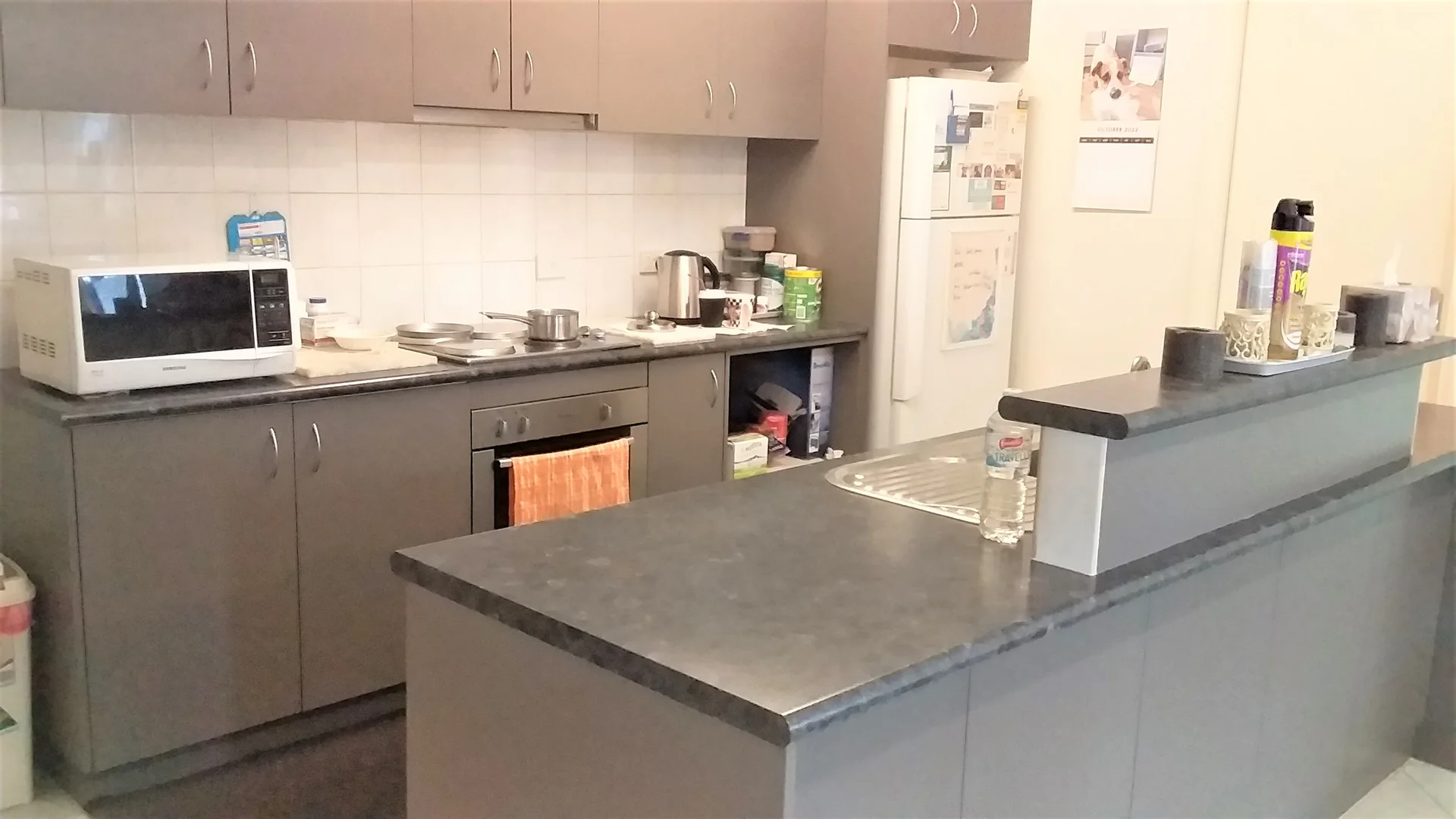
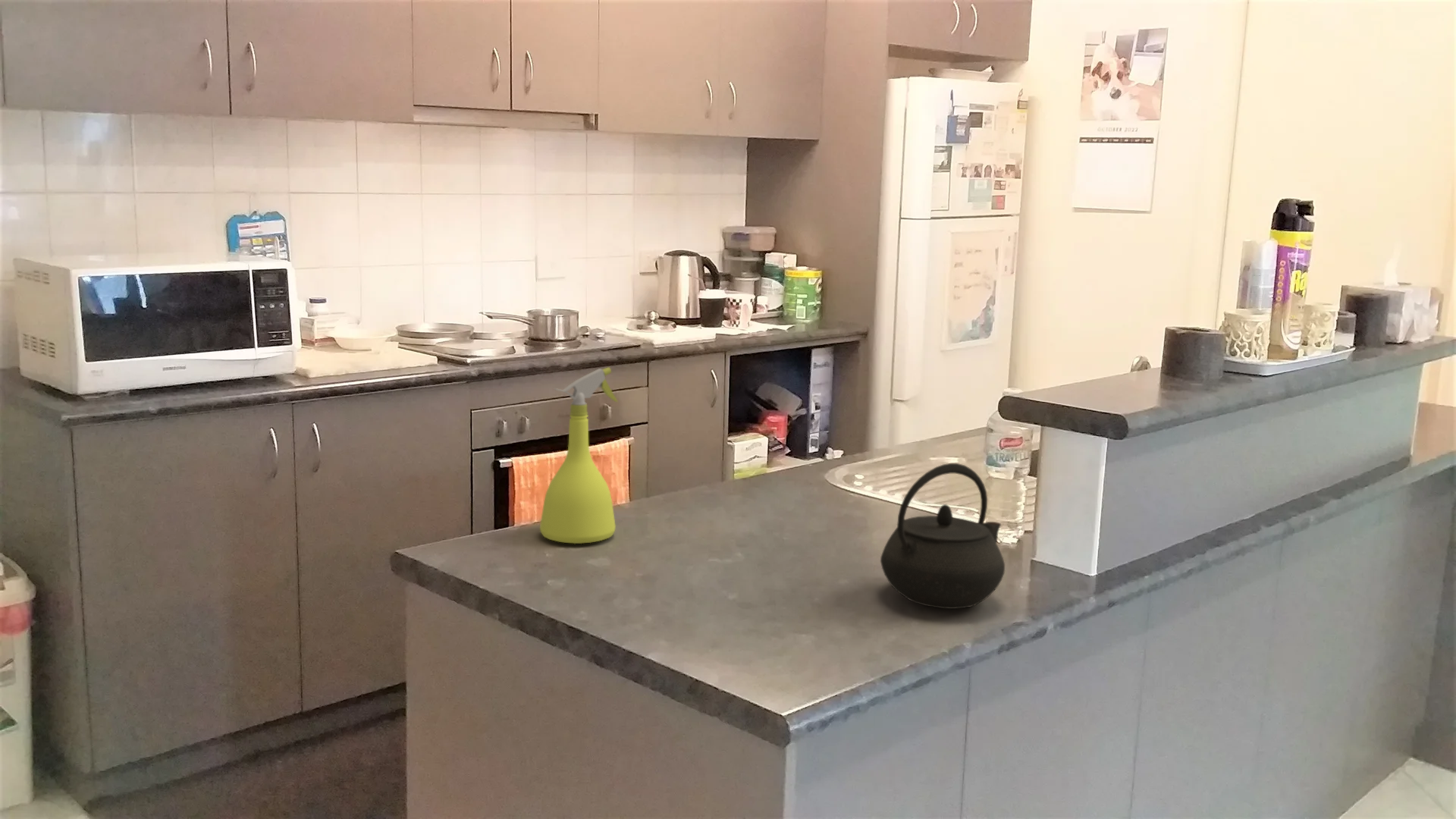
+ spray bottle [539,366,619,544]
+ kettle [880,463,1006,610]
